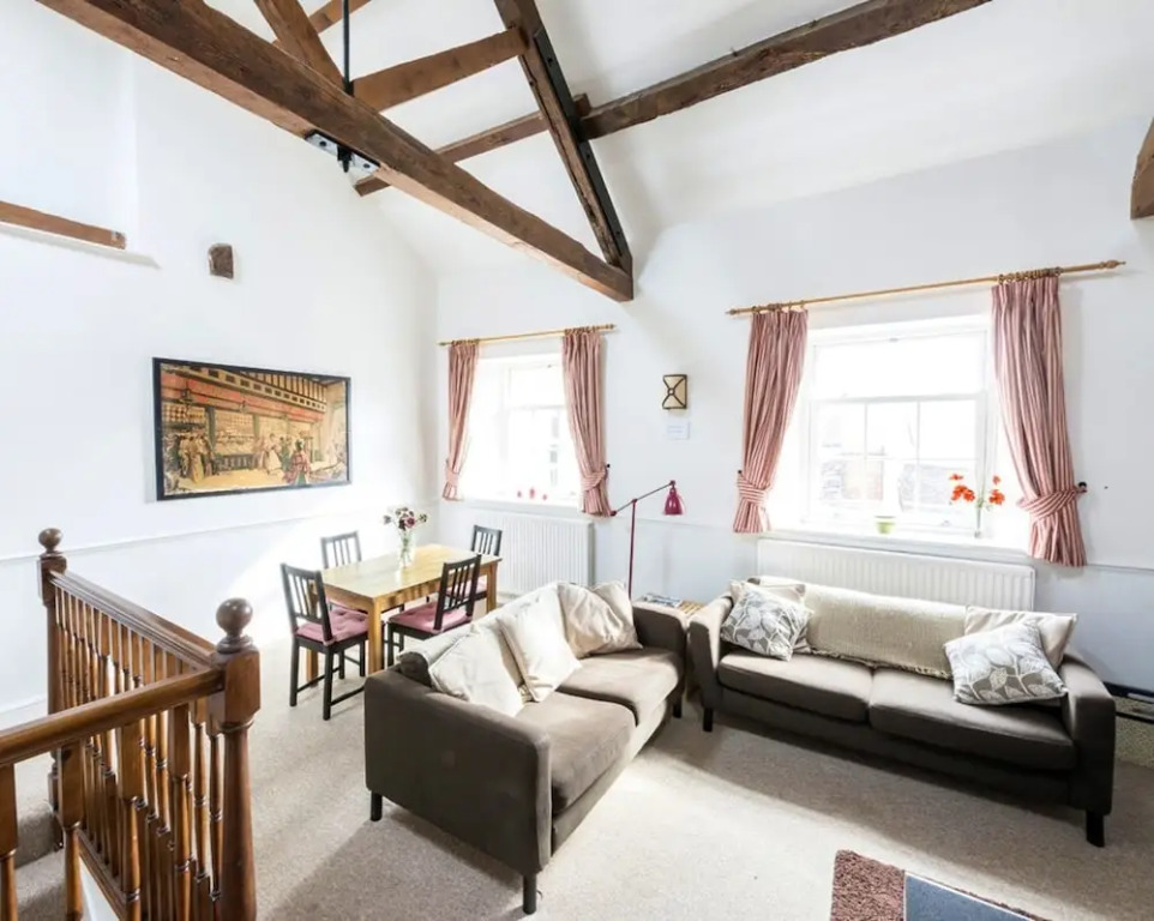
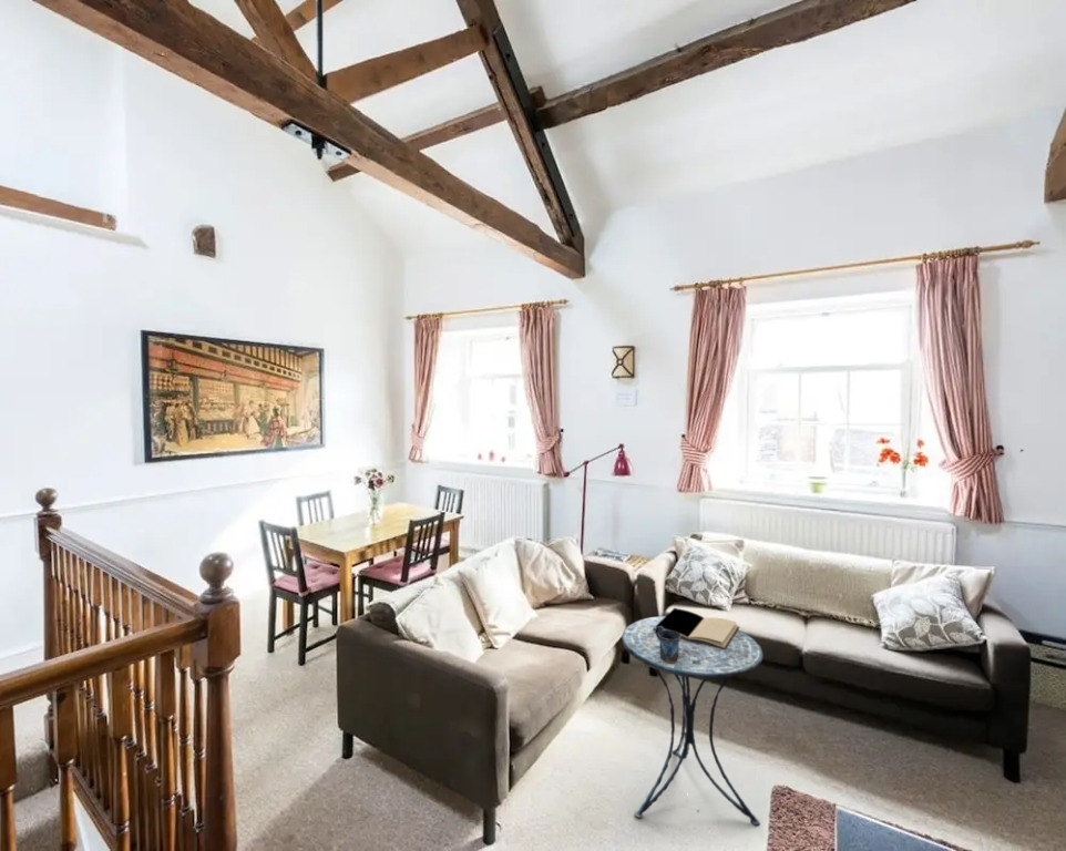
+ book [653,607,740,649]
+ side table [621,615,765,827]
+ mug [655,626,681,663]
